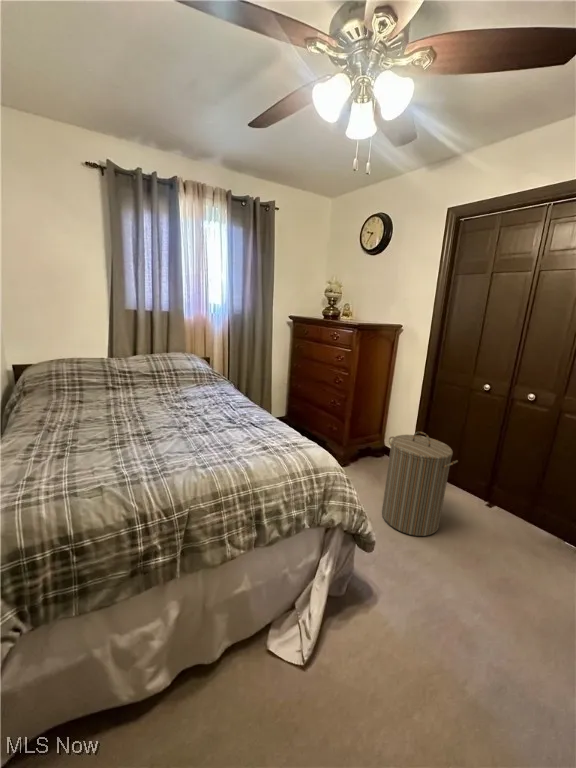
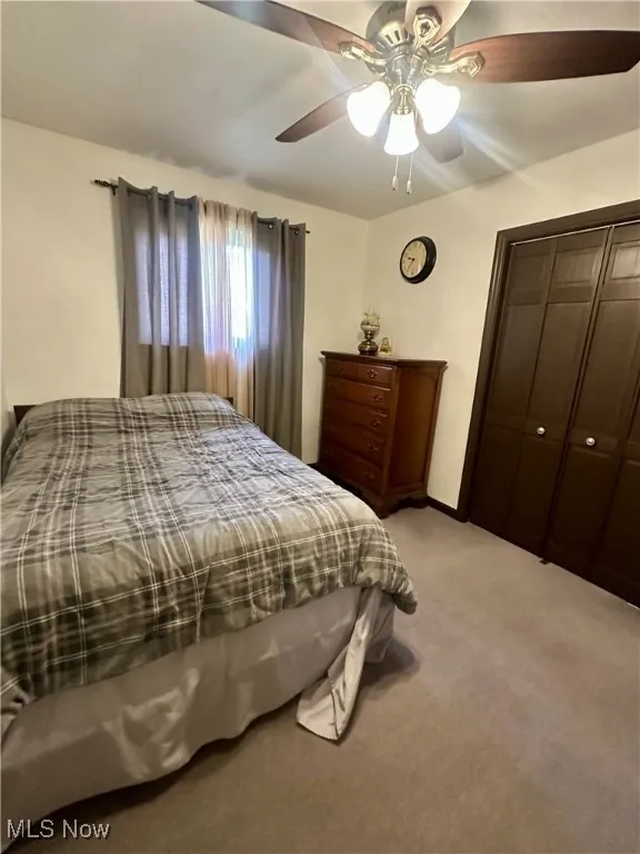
- laundry hamper [381,431,459,537]
